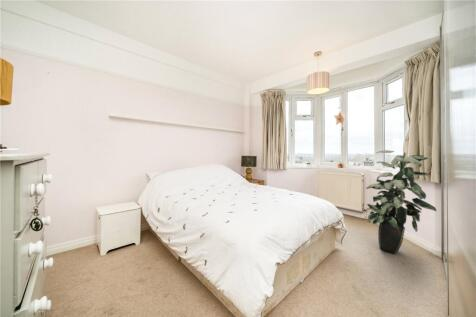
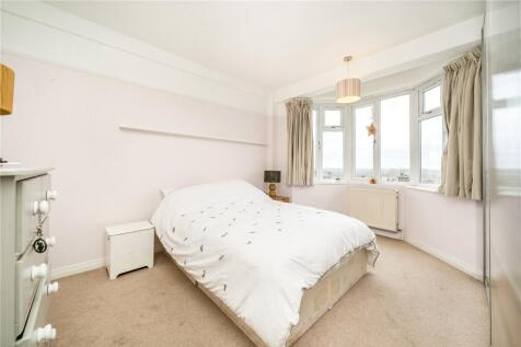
- indoor plant [365,149,438,255]
